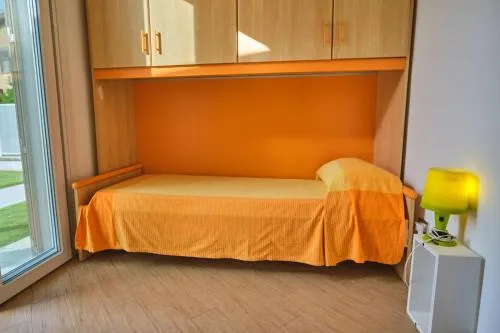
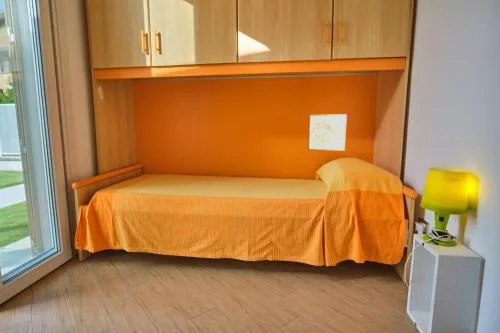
+ wall art [307,113,348,152]
